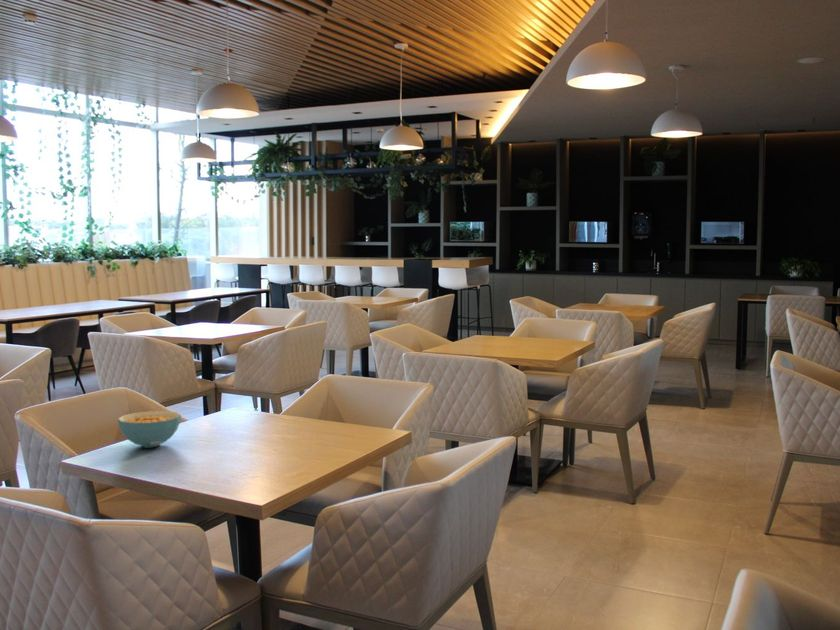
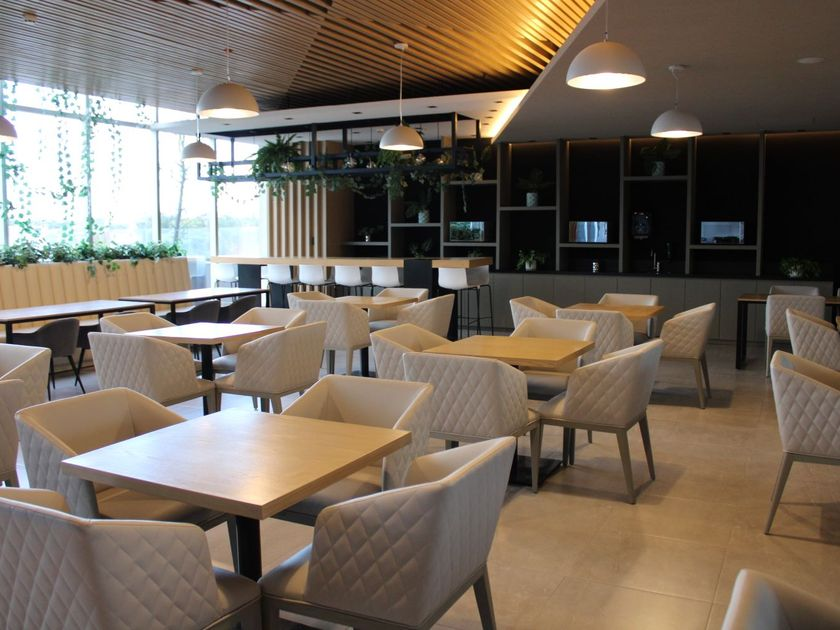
- cereal bowl [117,410,182,449]
